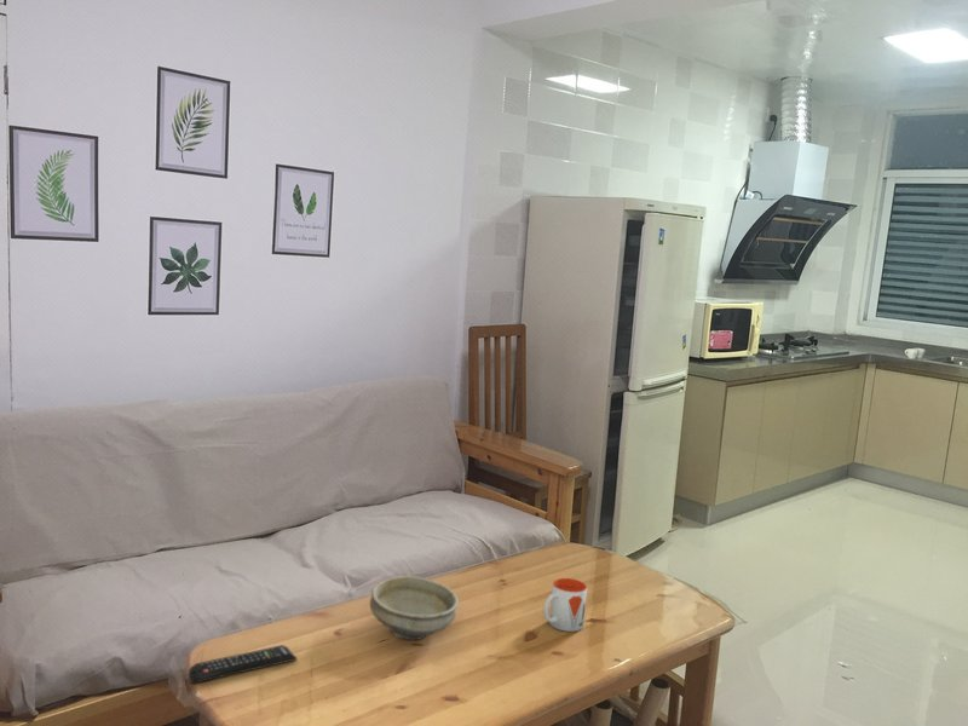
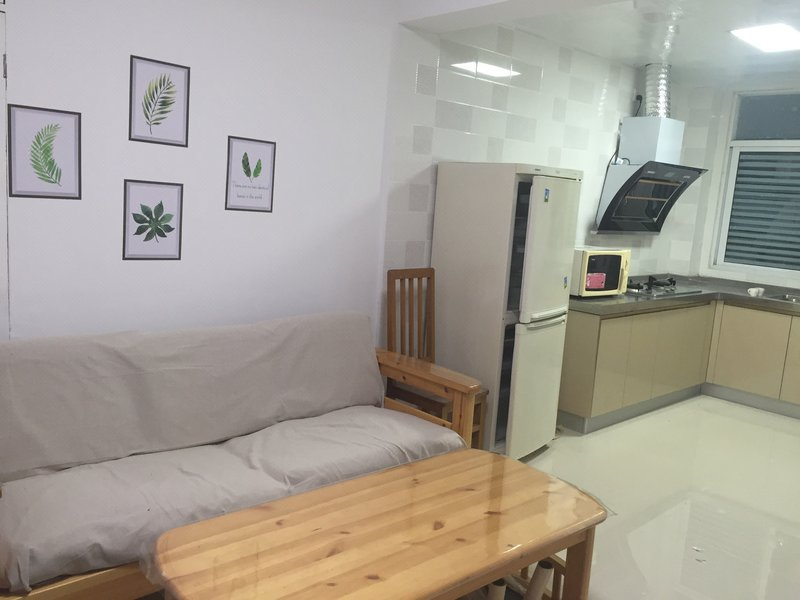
- bowl [369,575,460,641]
- remote control [186,644,298,685]
- mug [542,577,588,633]
